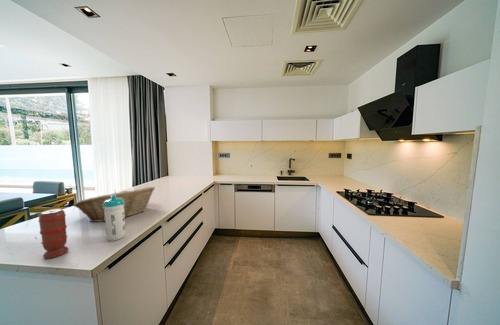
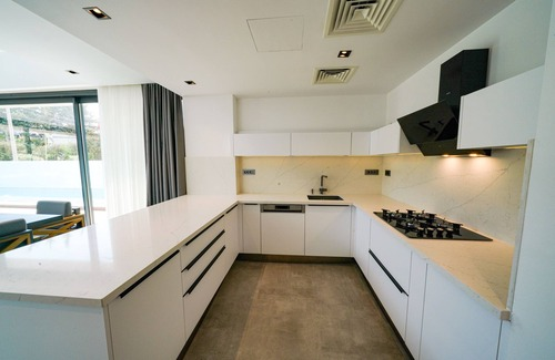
- fruit basket [72,186,156,223]
- spice grinder [37,208,69,260]
- water bottle [103,195,126,242]
